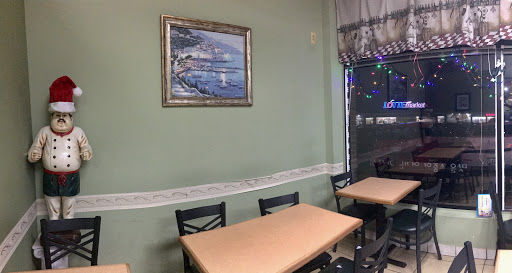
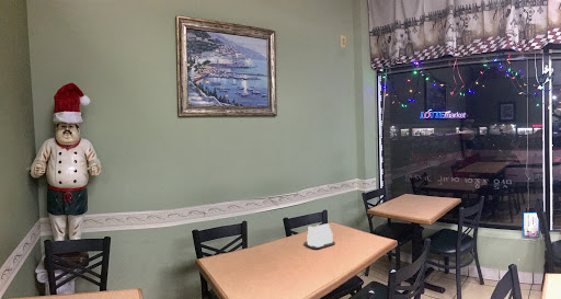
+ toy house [302,222,336,250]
